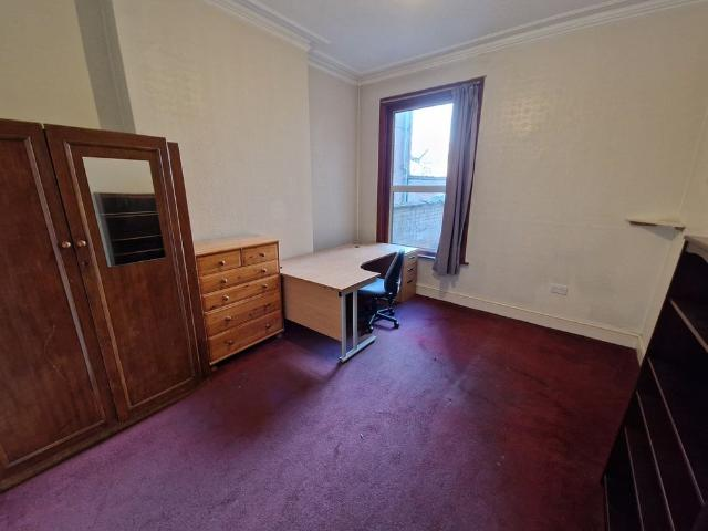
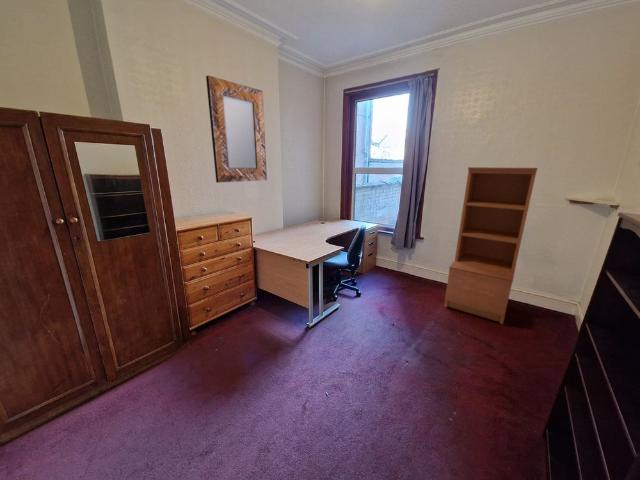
+ bookshelf [443,166,539,325]
+ home mirror [205,75,268,184]
